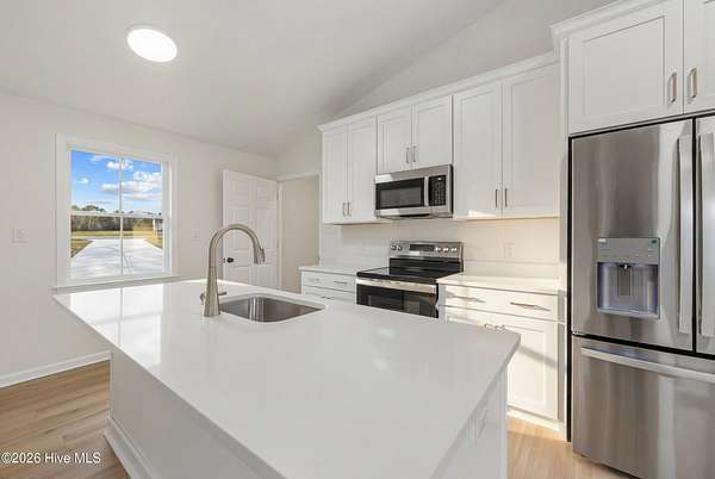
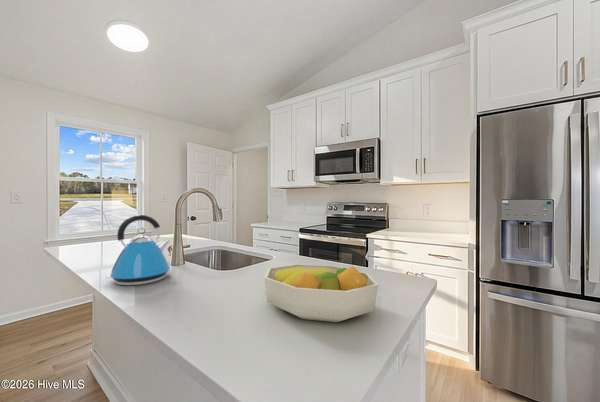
+ fruit bowl [263,263,379,323]
+ kettle [104,214,171,286]
